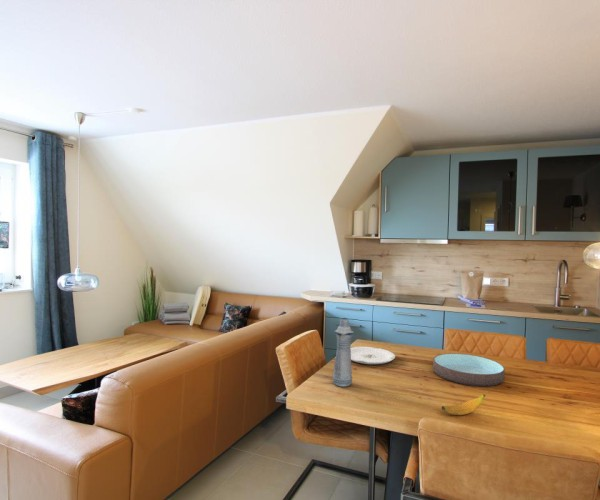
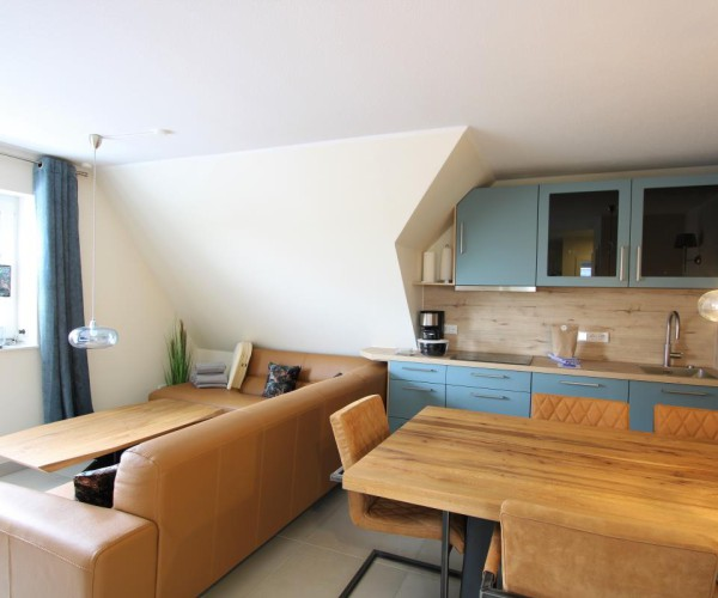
- bottle [332,317,355,388]
- bowl [432,352,506,388]
- plate [350,346,396,365]
- banana [441,393,486,416]
